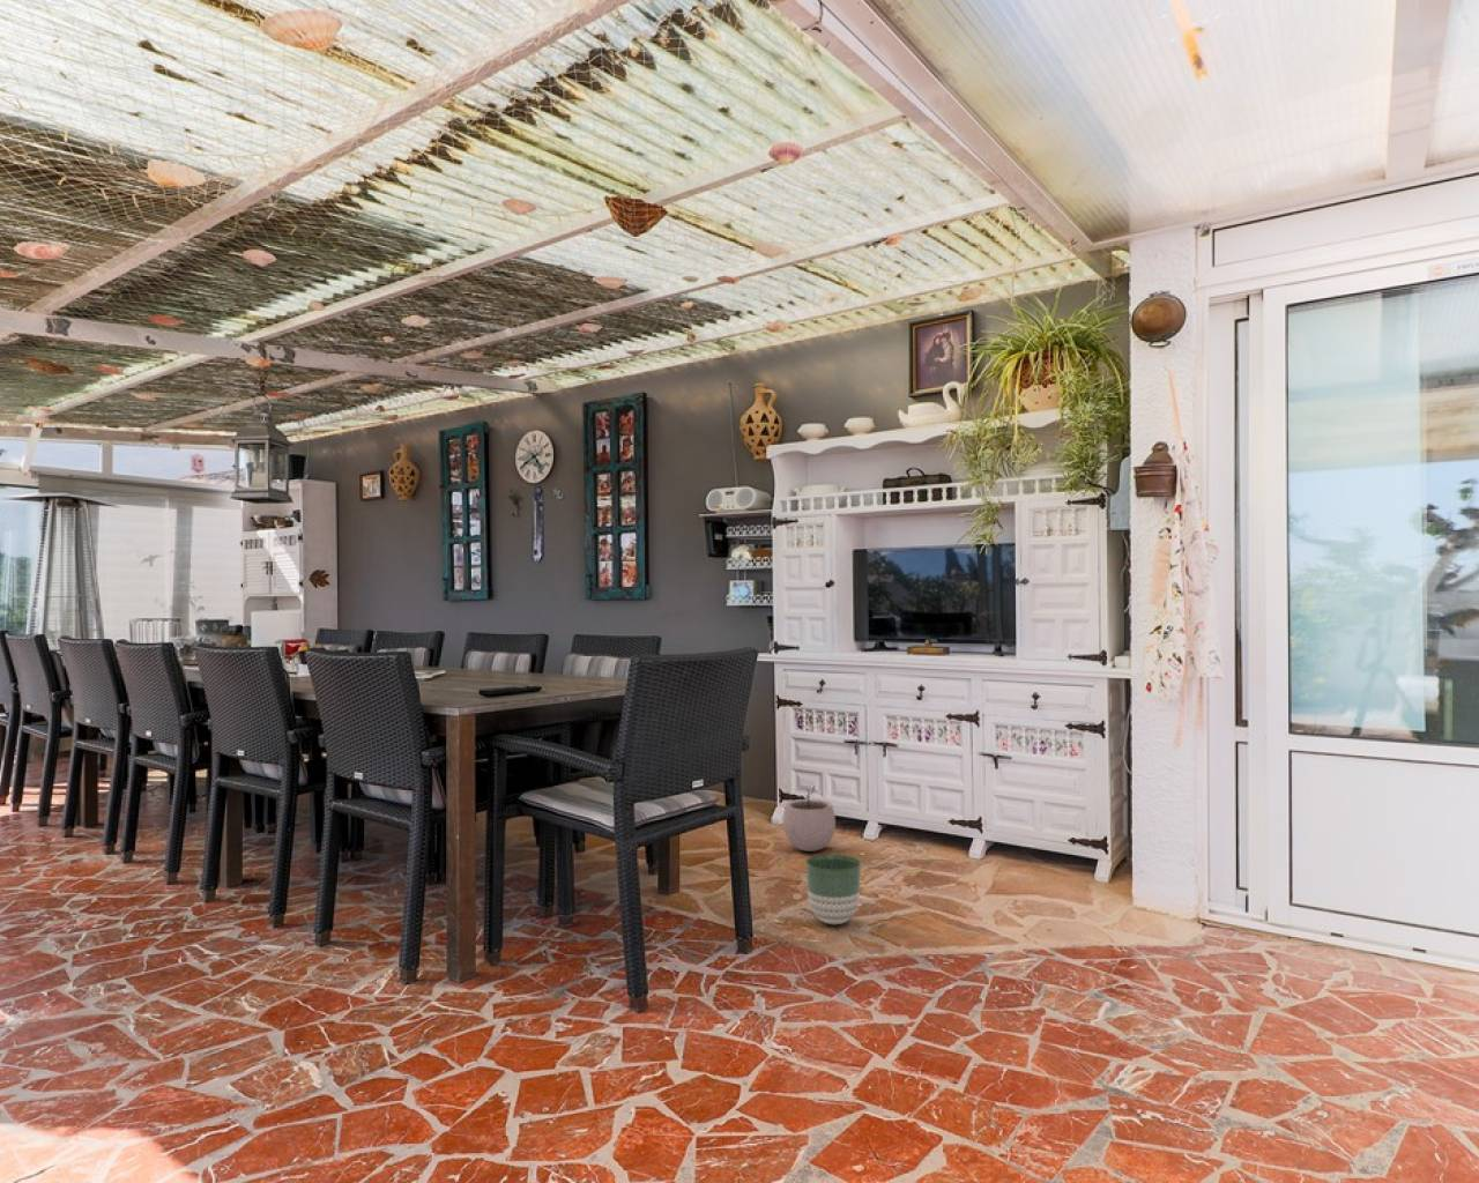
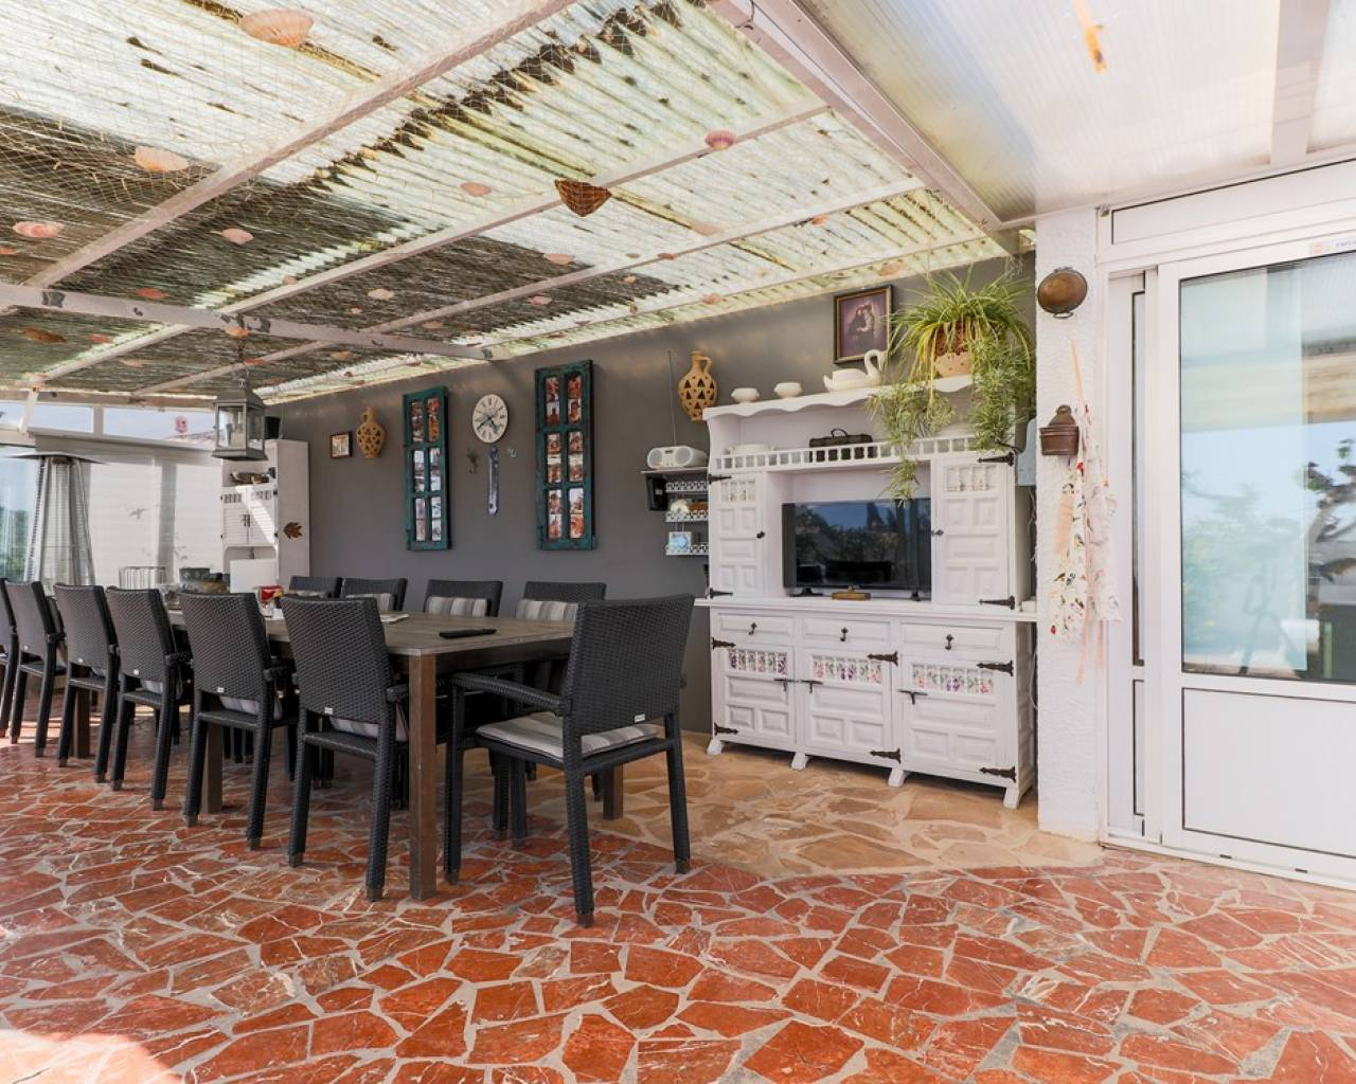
- planter [805,852,862,926]
- plant pot [782,786,837,852]
